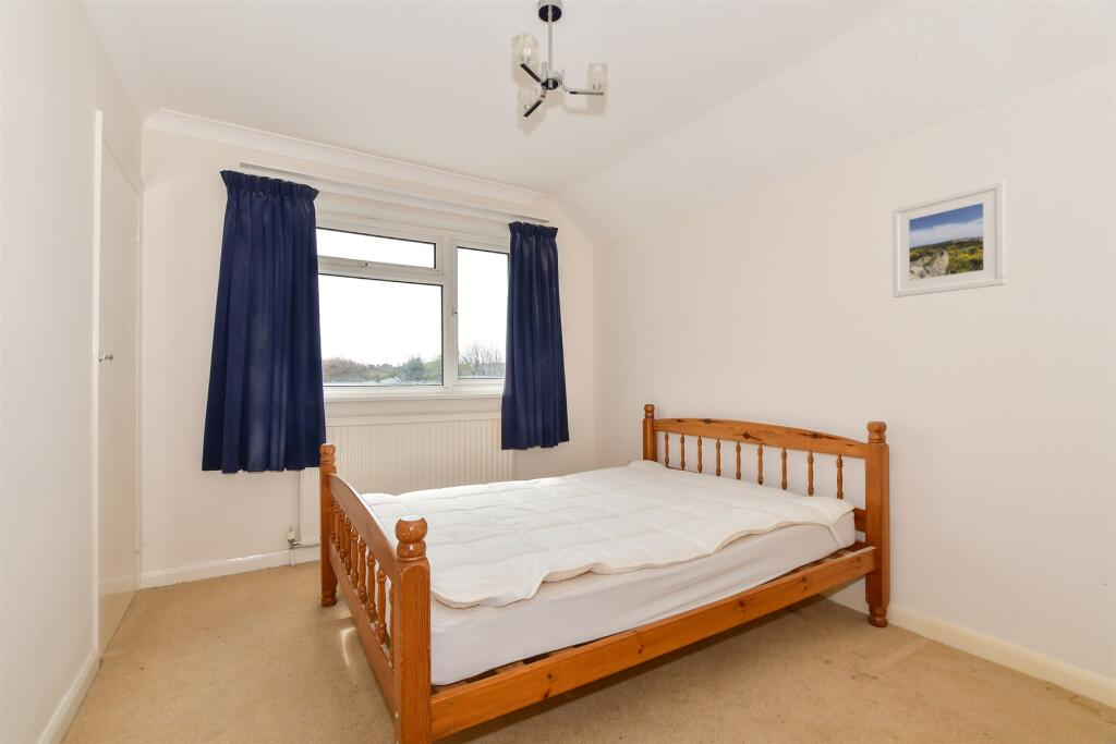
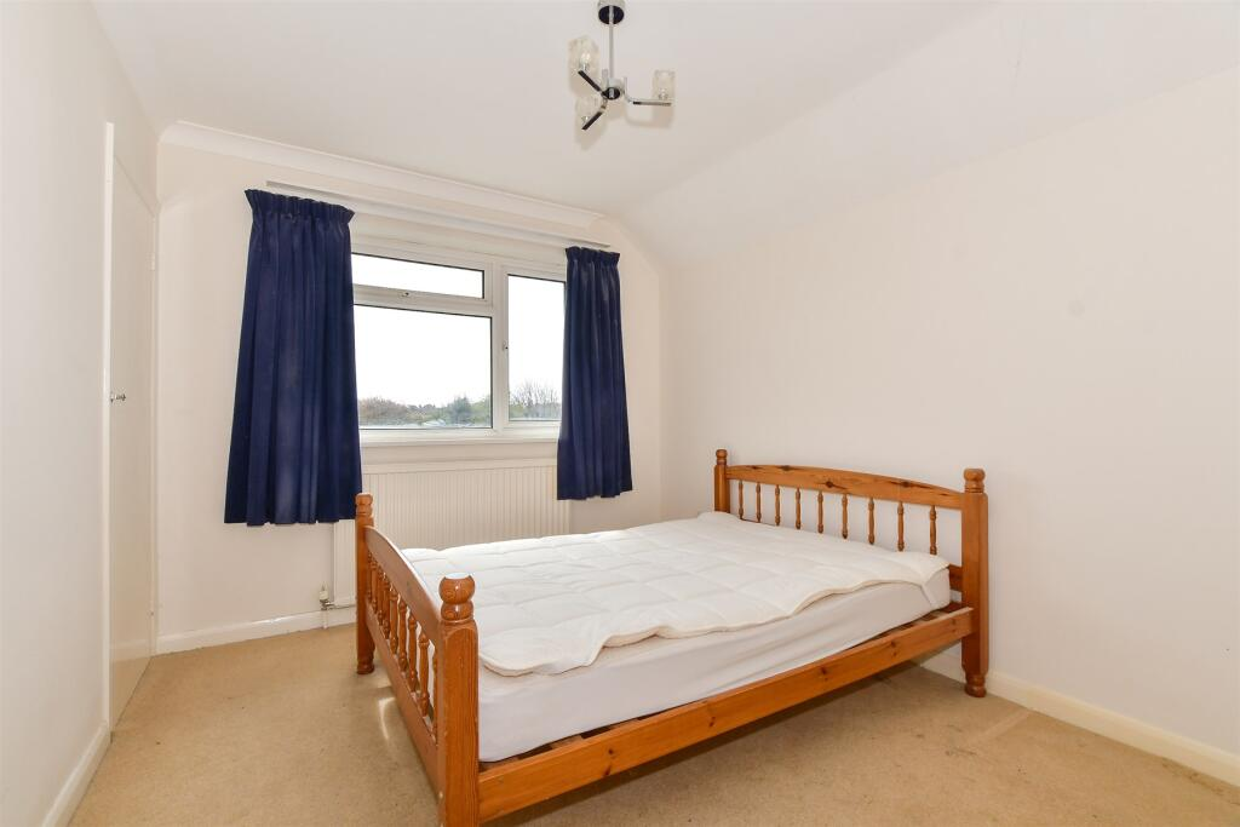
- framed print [891,180,1007,298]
